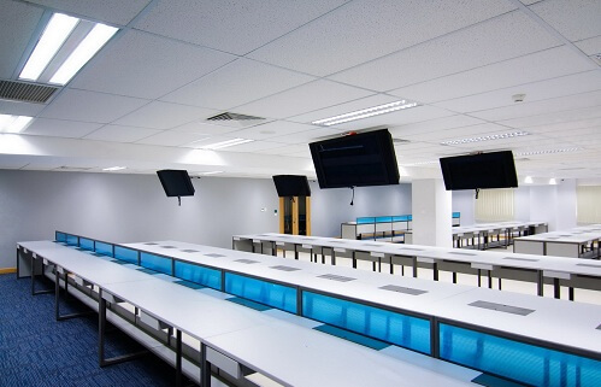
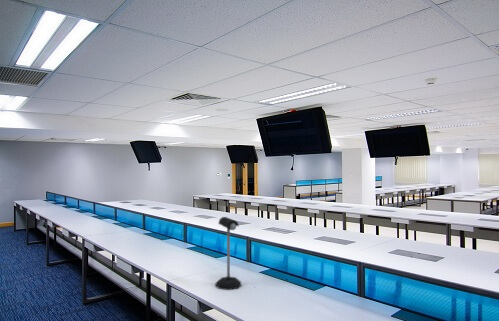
+ mailbox [215,216,242,291]
